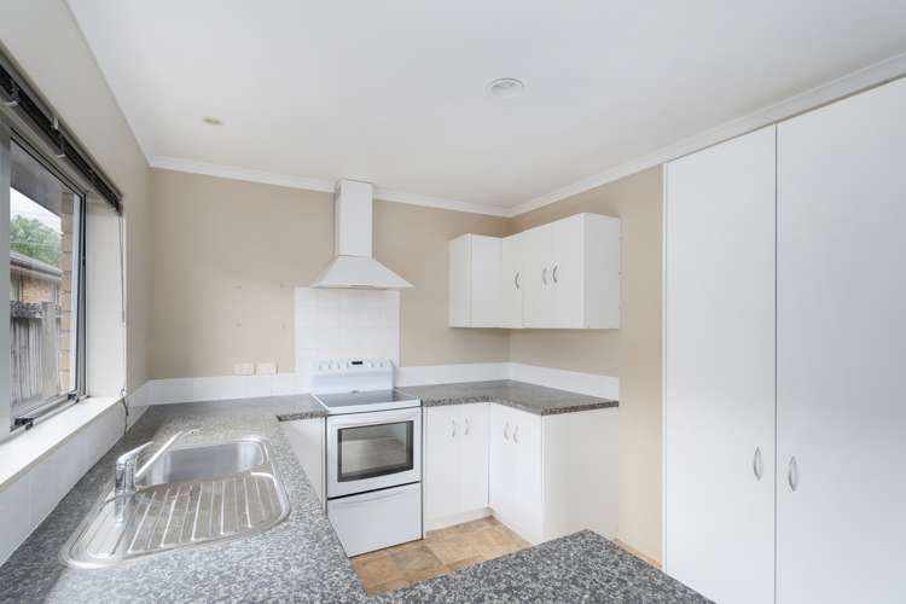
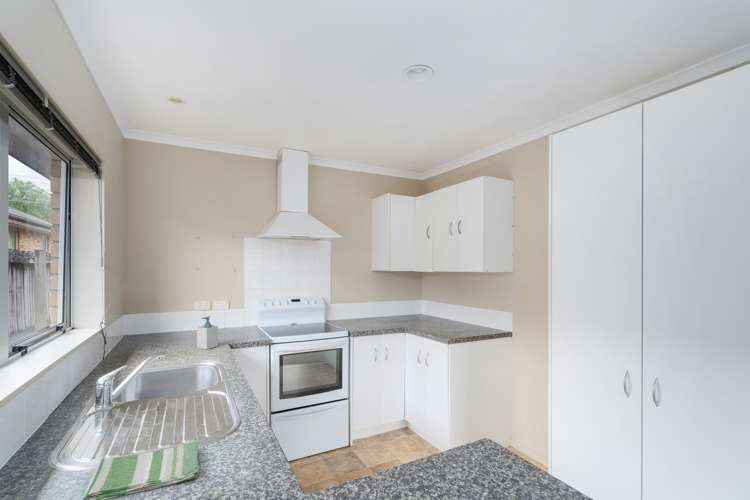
+ dish towel [82,441,200,500]
+ soap bottle [196,315,219,350]
